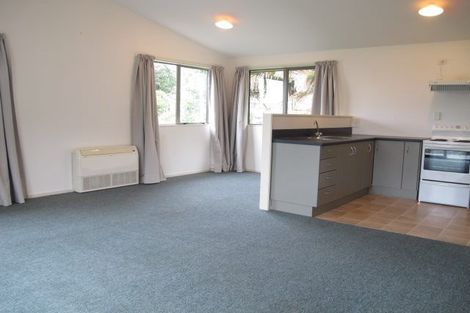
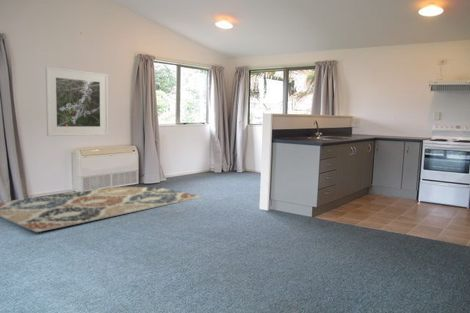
+ rug [0,185,204,233]
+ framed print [44,66,109,137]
